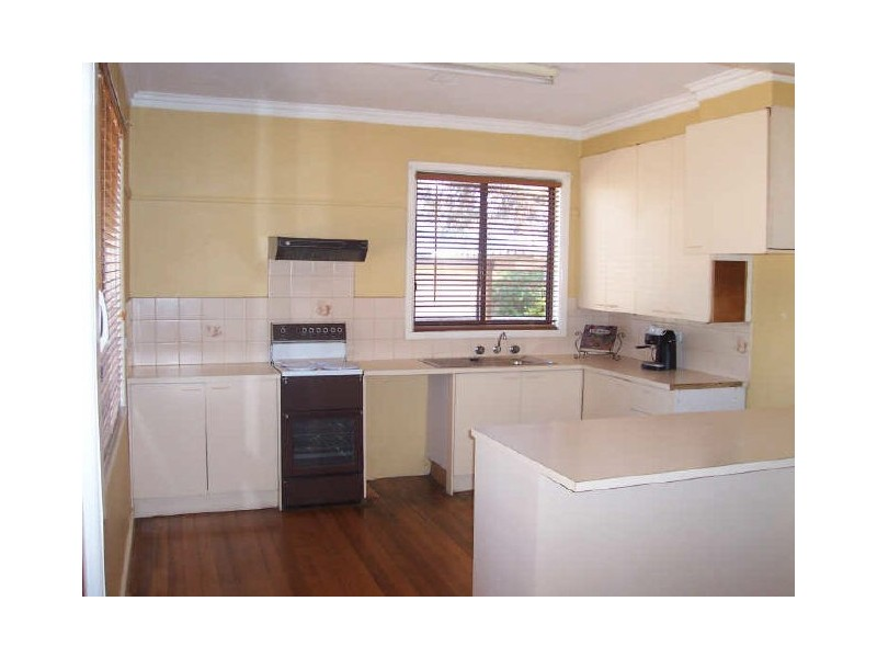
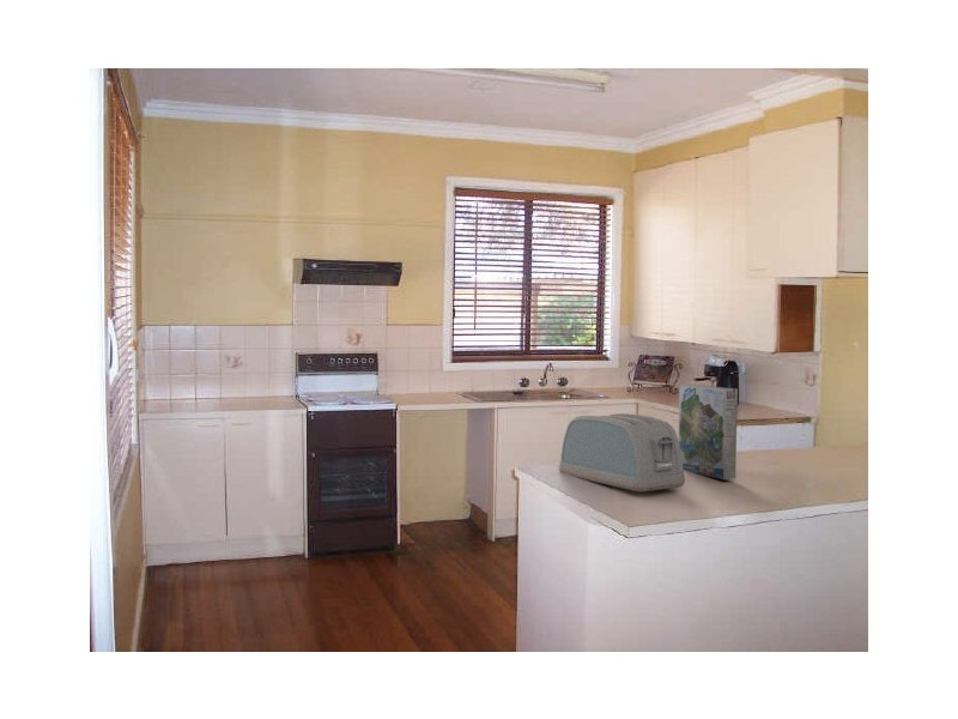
+ cereal box [678,383,739,481]
+ toaster [558,412,686,493]
